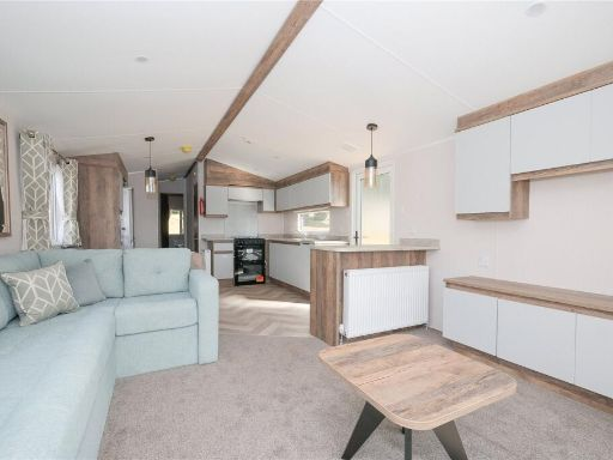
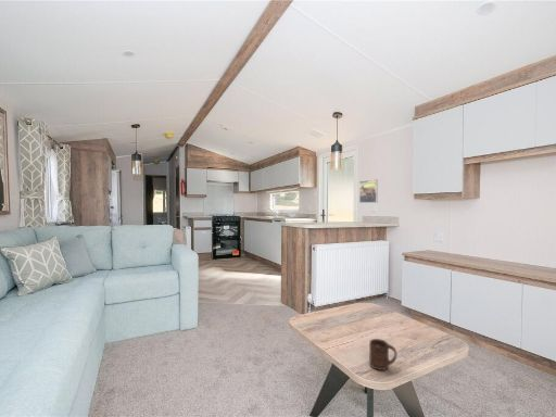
+ cup [368,338,397,371]
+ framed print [358,178,379,204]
